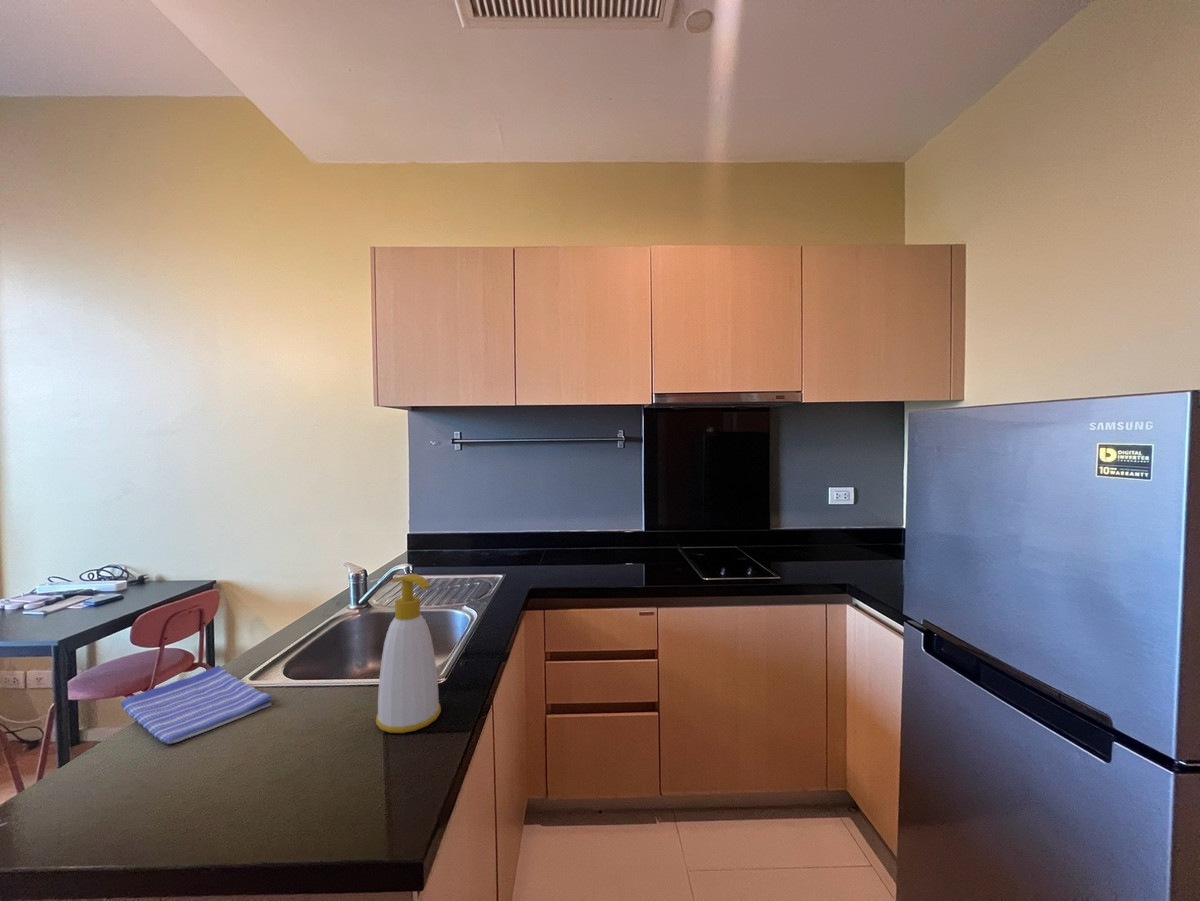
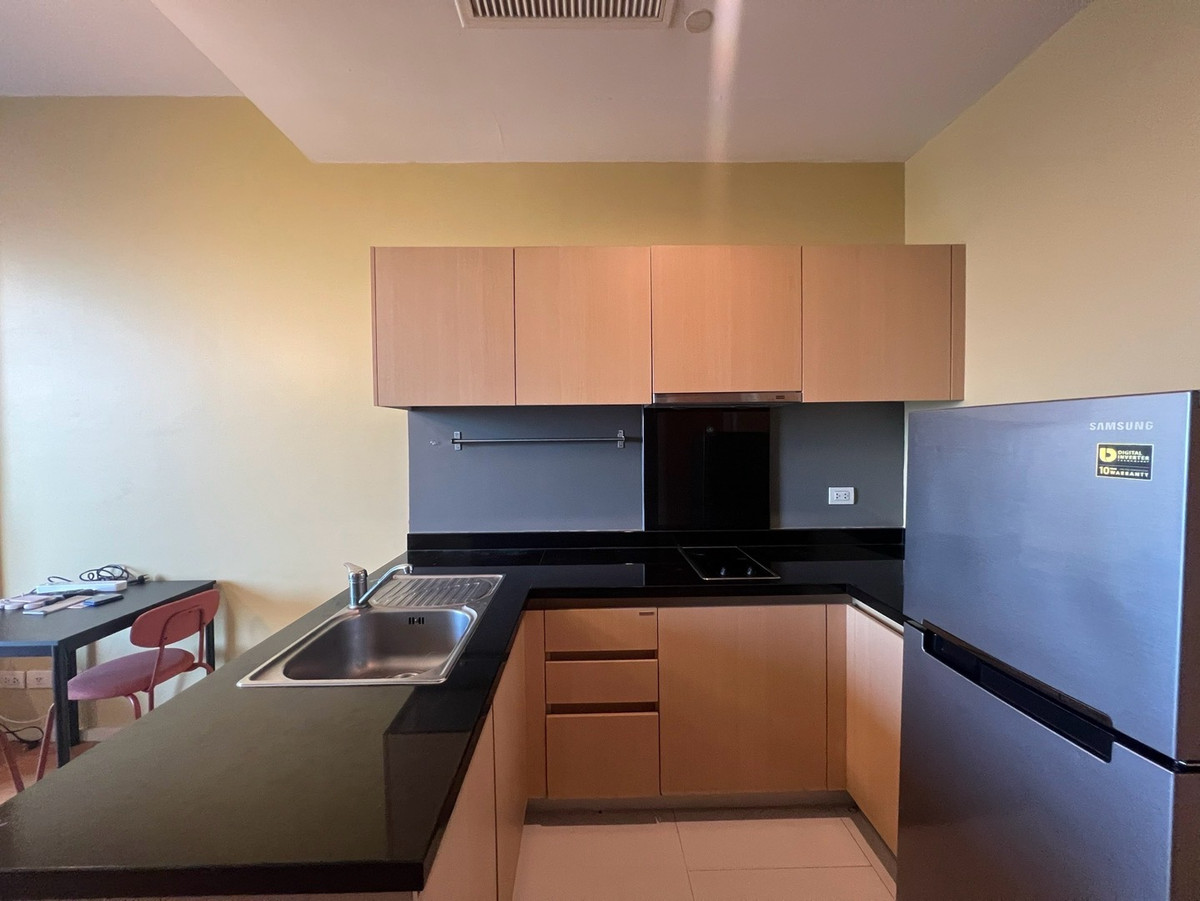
- soap bottle [375,573,442,734]
- dish towel [120,664,273,745]
